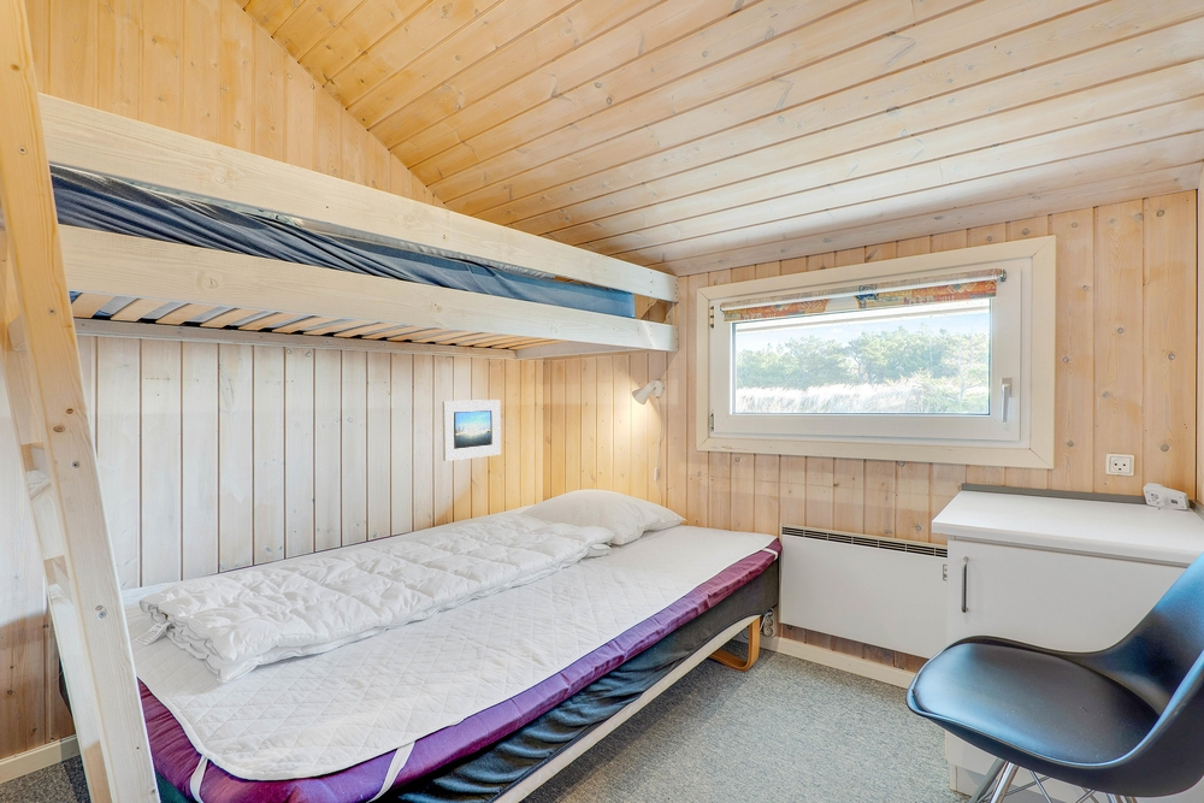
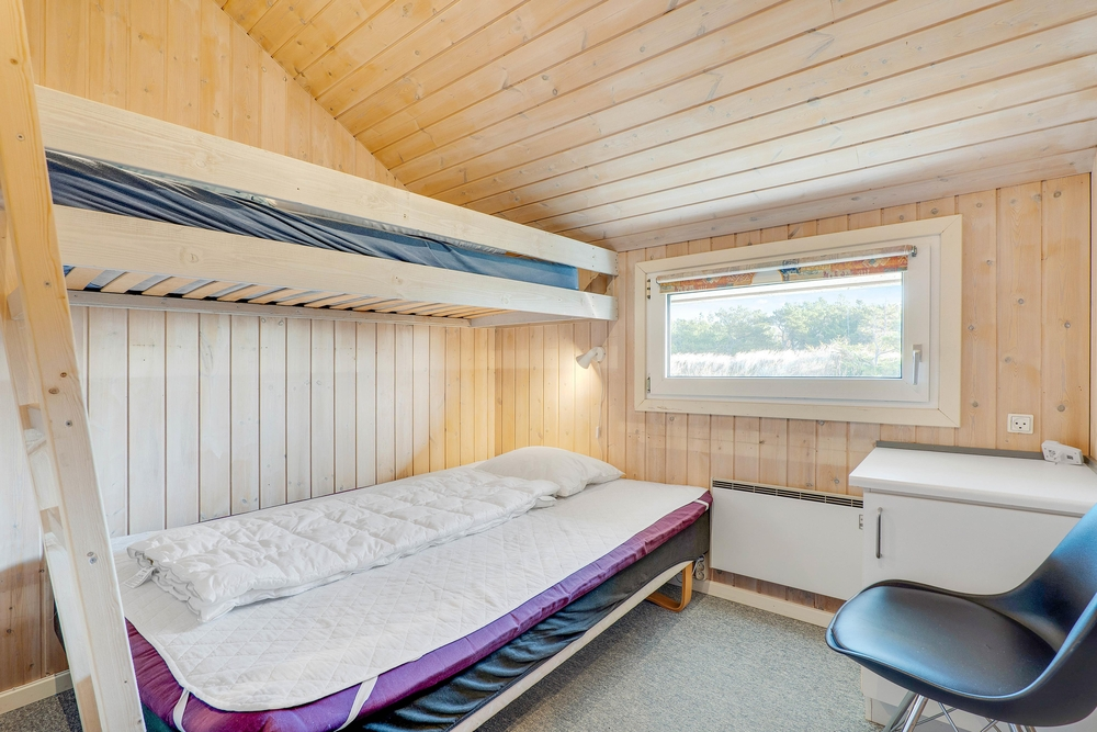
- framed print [441,398,502,462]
